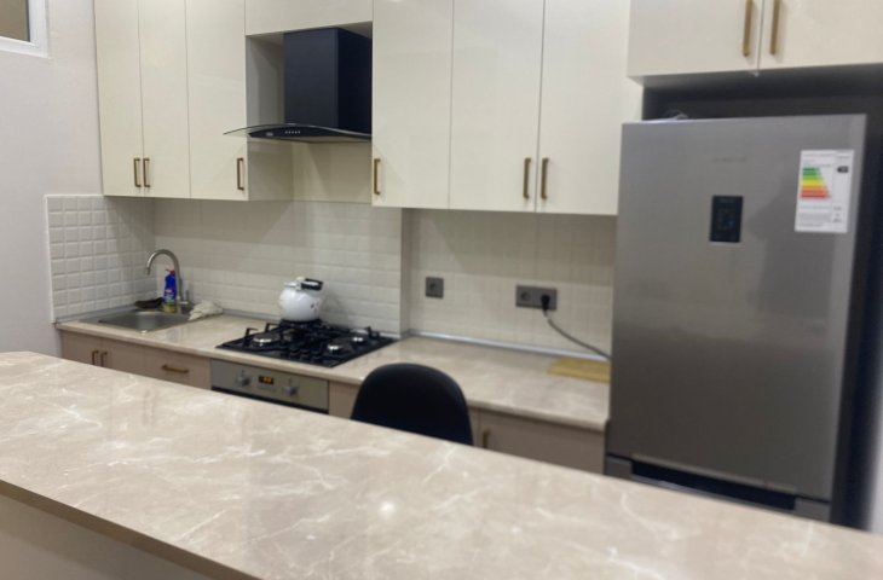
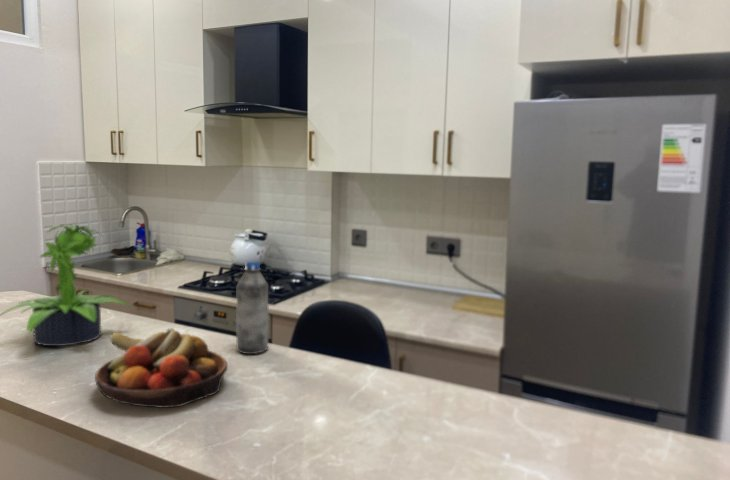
+ water bottle [235,260,269,355]
+ potted plant [0,223,133,347]
+ fruit bowl [94,327,229,409]
